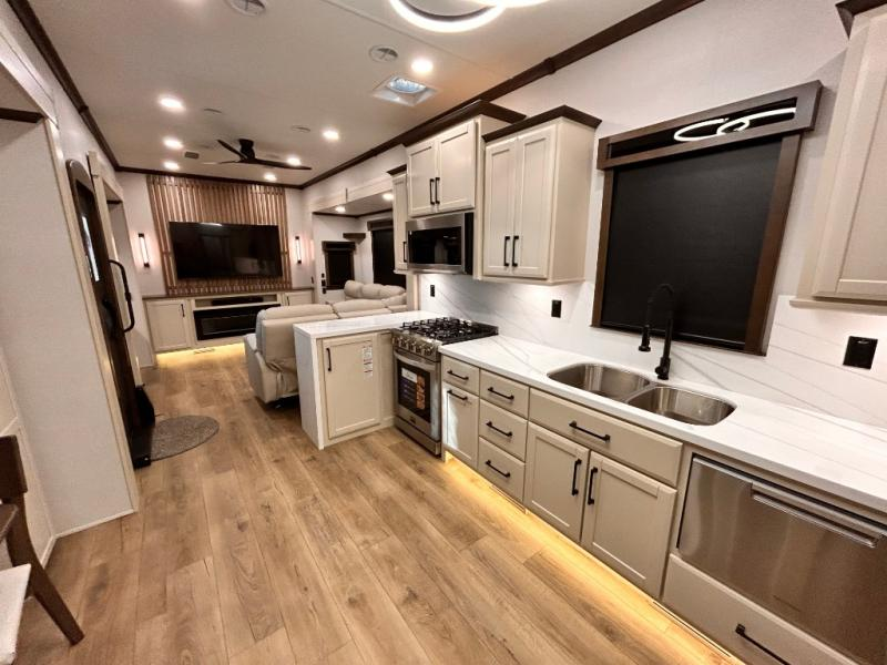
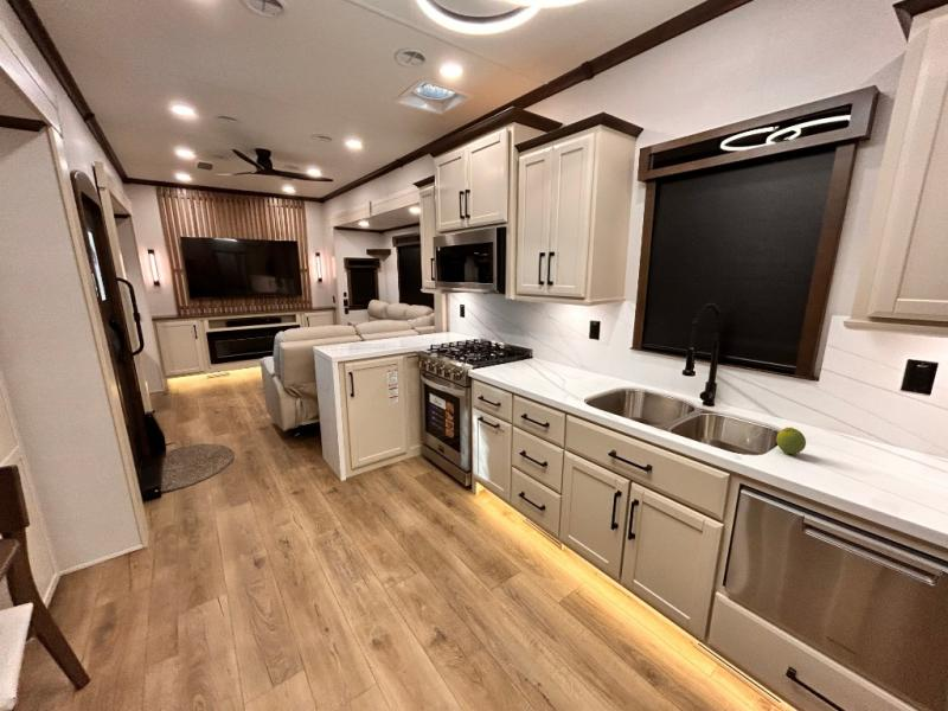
+ fruit [775,427,807,455]
